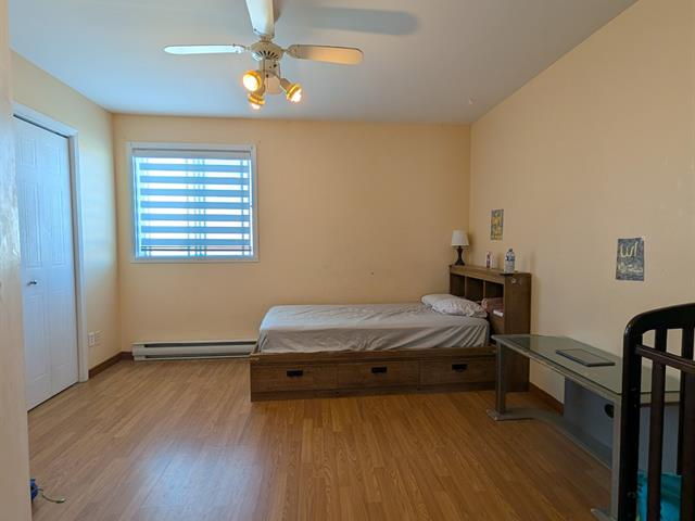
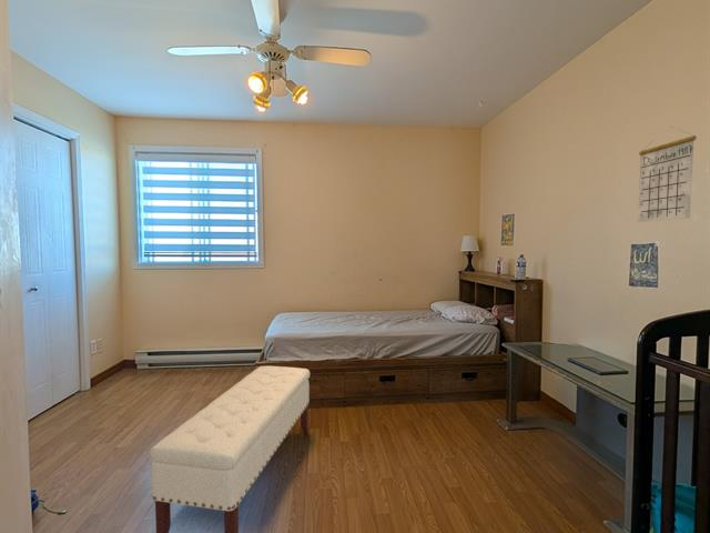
+ calendar [637,125,698,223]
+ bench [149,365,311,533]
